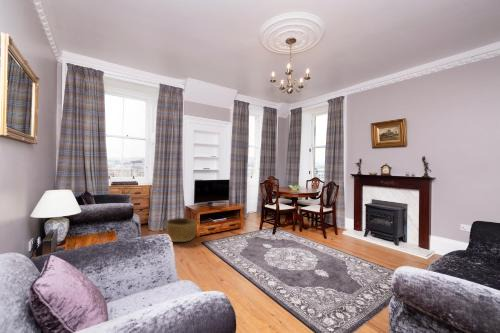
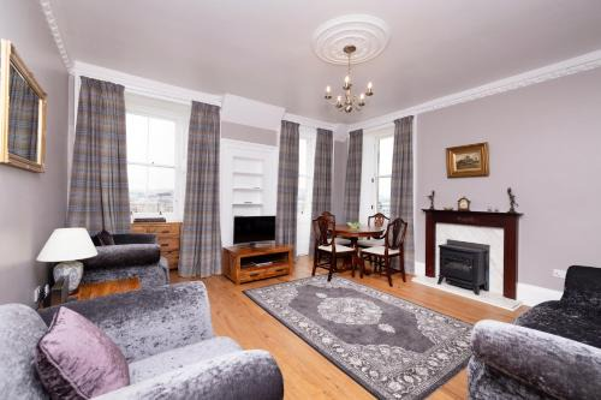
- basket [165,217,198,243]
